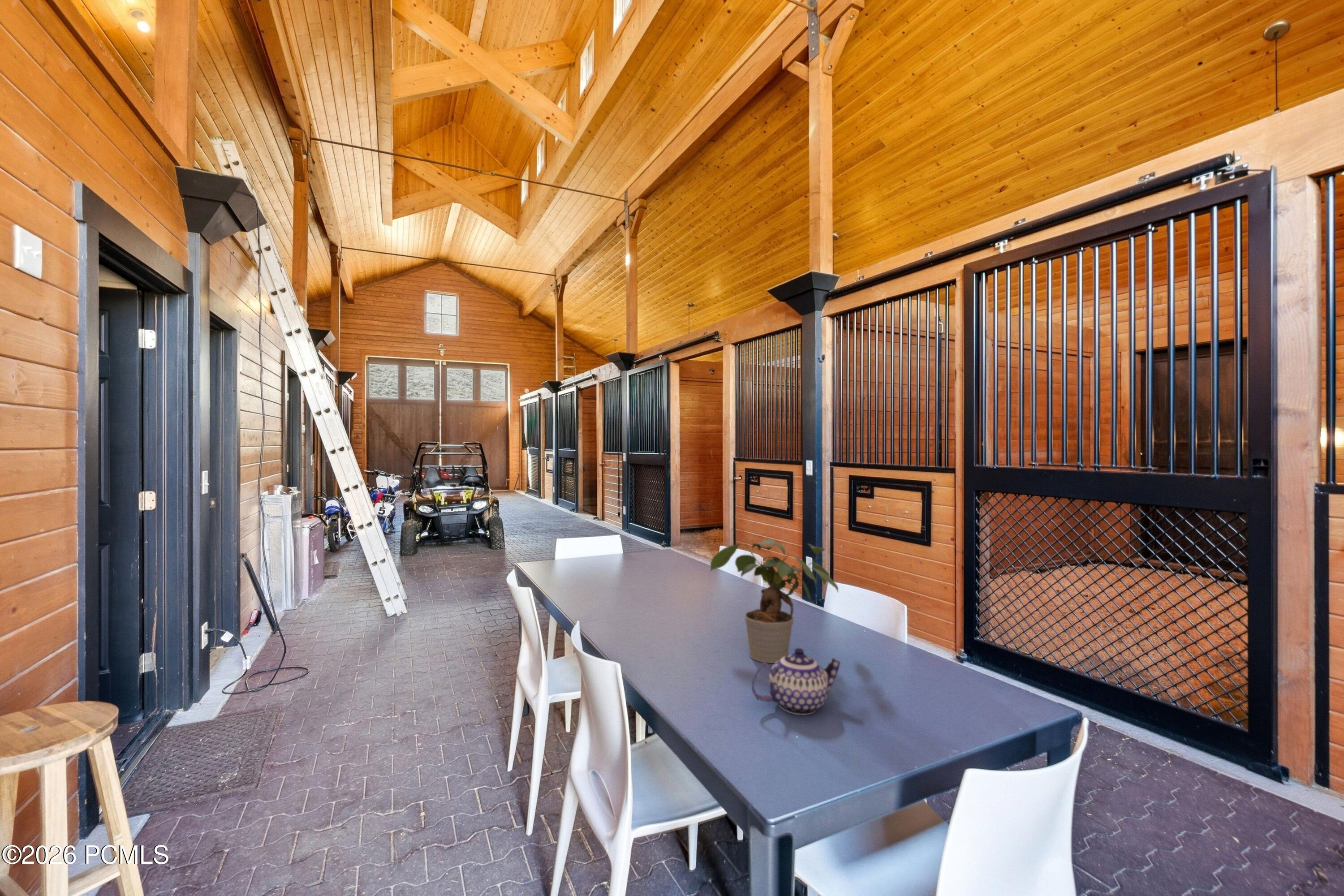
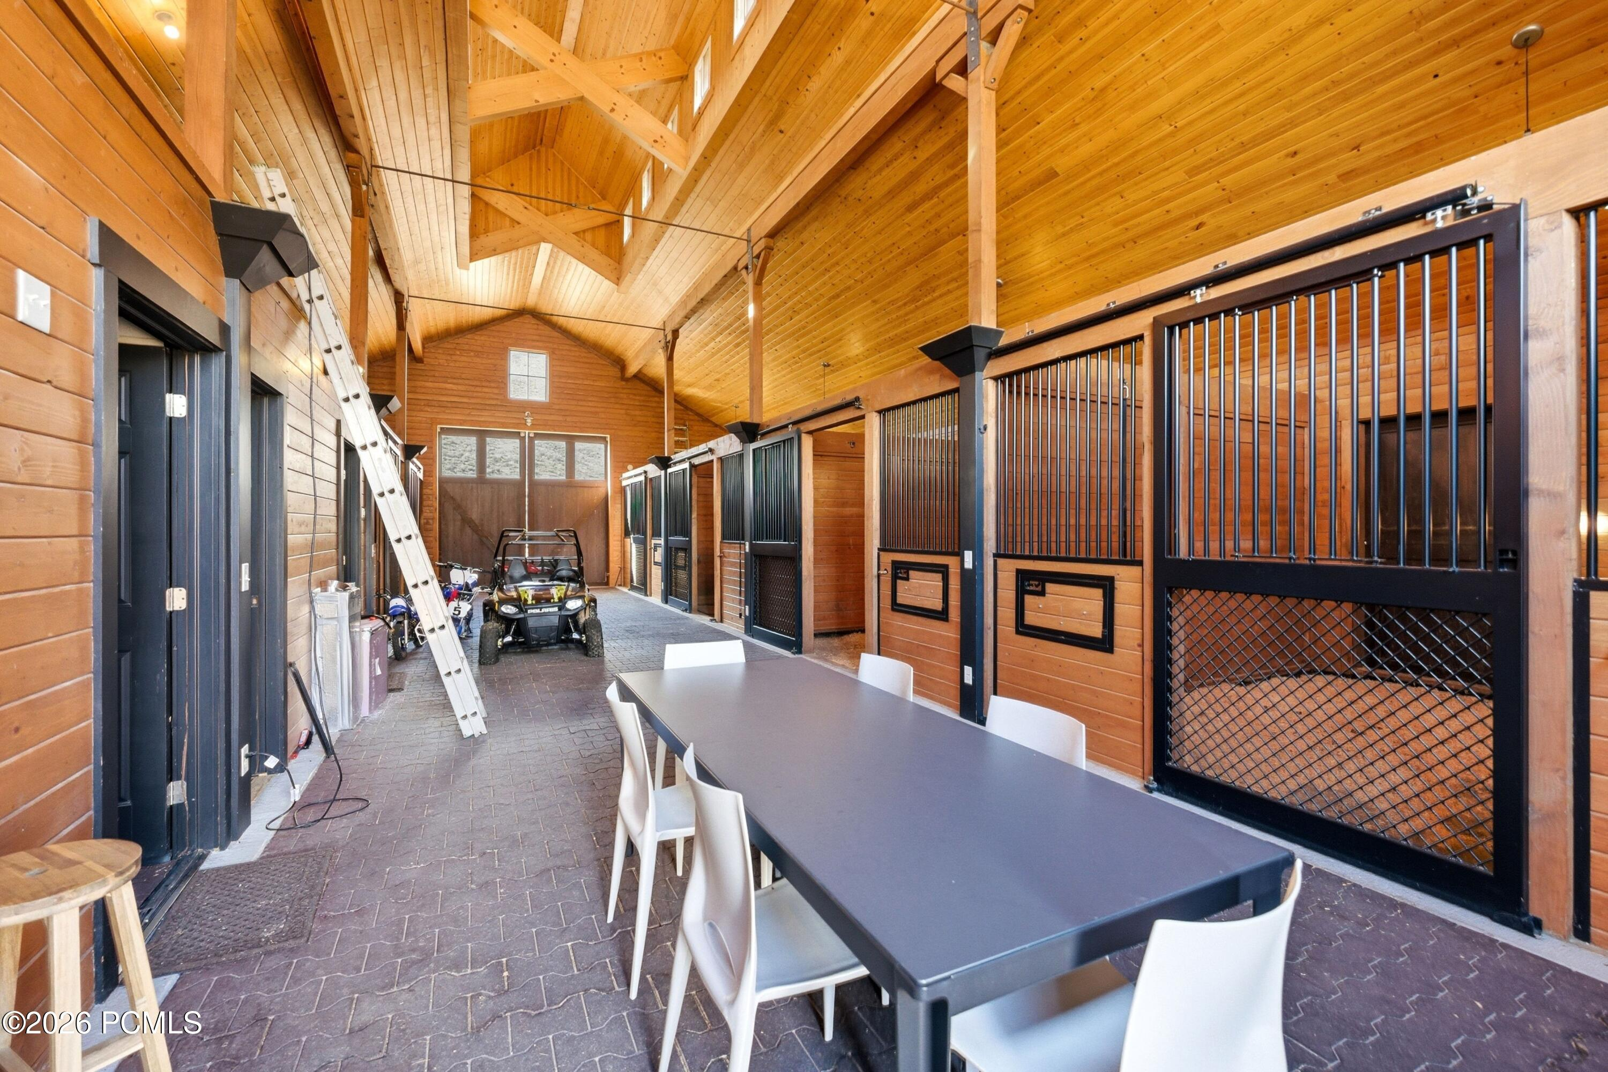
- teapot [751,647,841,715]
- potted plant [710,538,839,663]
